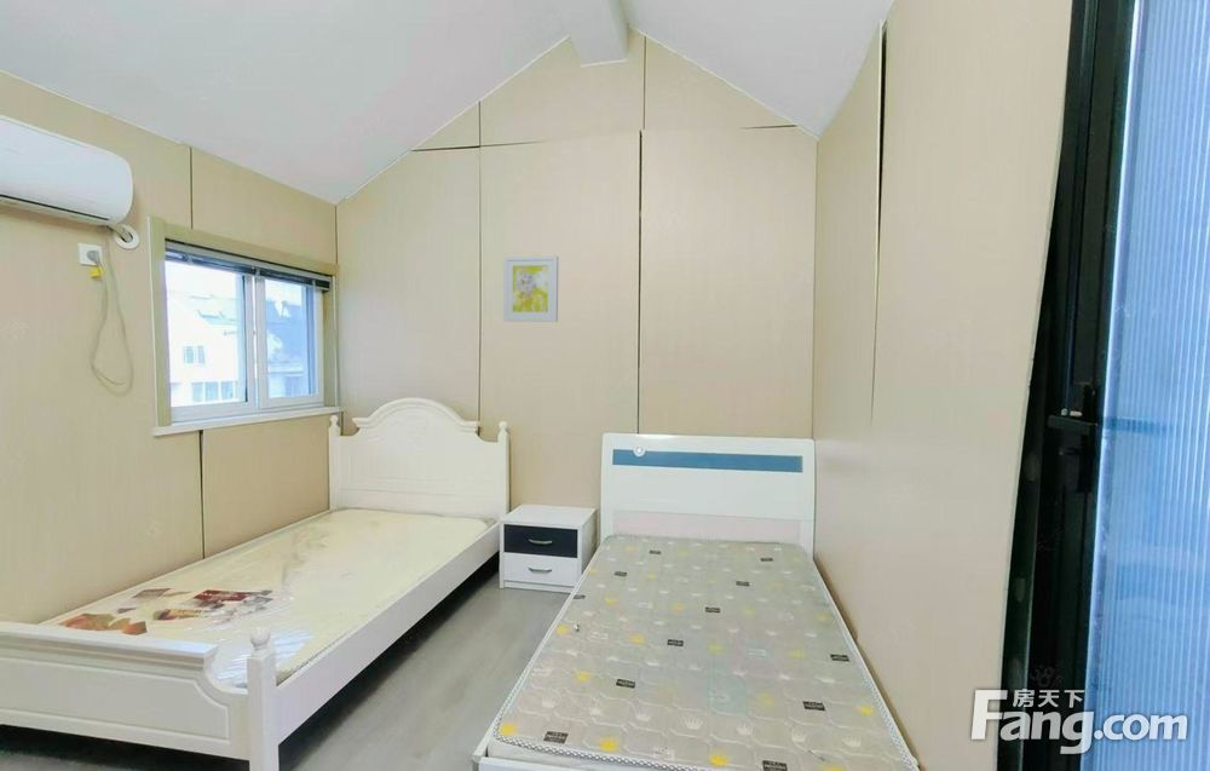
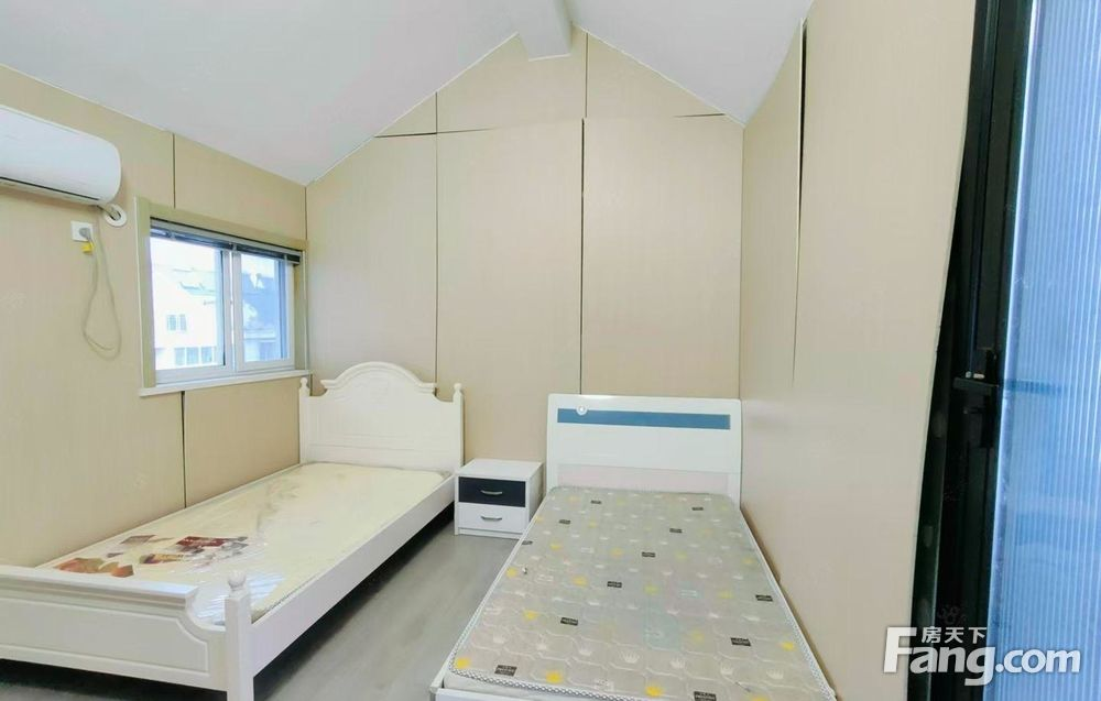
- wall art [502,254,559,323]
